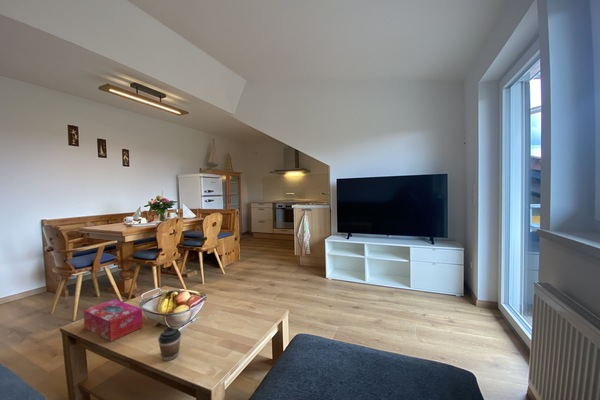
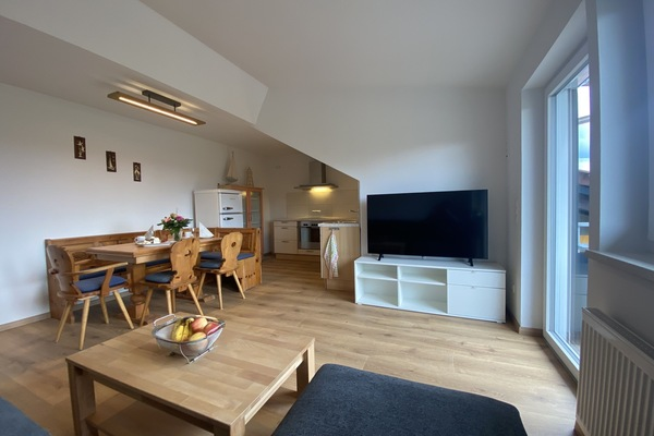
- tissue box [83,298,144,342]
- coffee cup [157,326,182,362]
